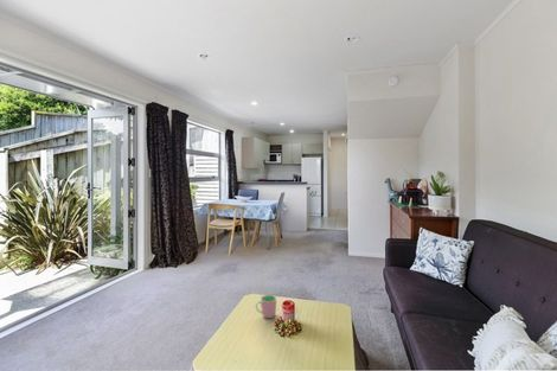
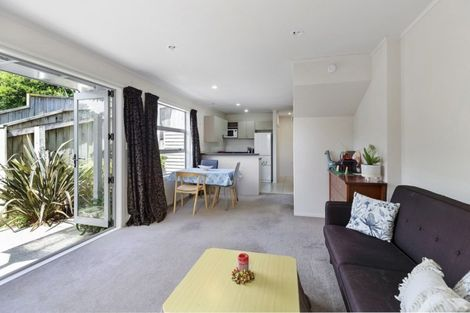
- cup [255,294,277,320]
